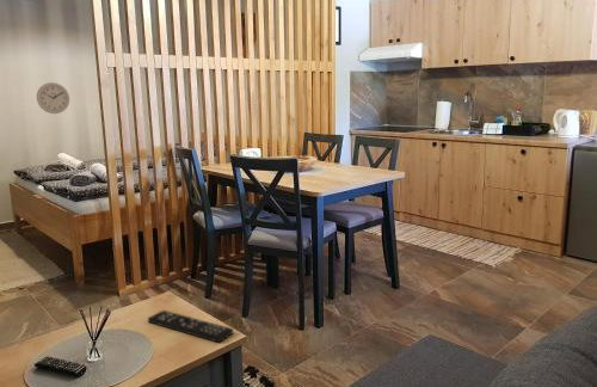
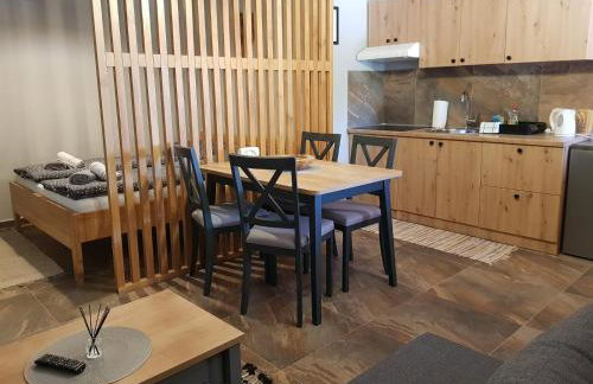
- remote control [147,309,234,344]
- wall clock [36,81,70,115]
